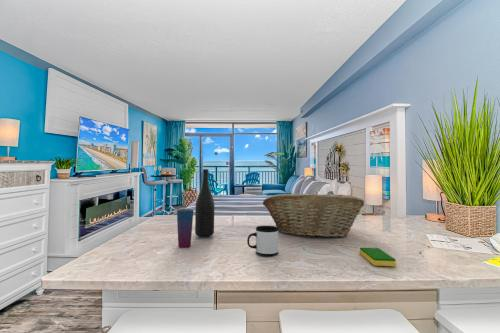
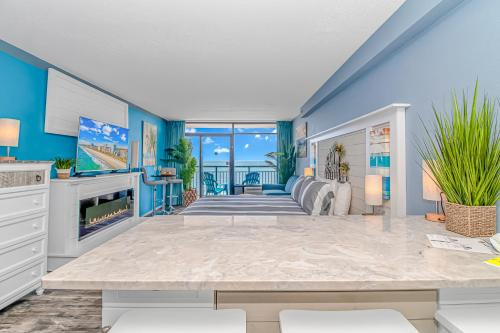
- dish sponge [359,247,397,267]
- mug [246,225,279,257]
- wine bottle [194,168,215,238]
- cup [176,208,194,248]
- fruit basket [262,192,365,238]
